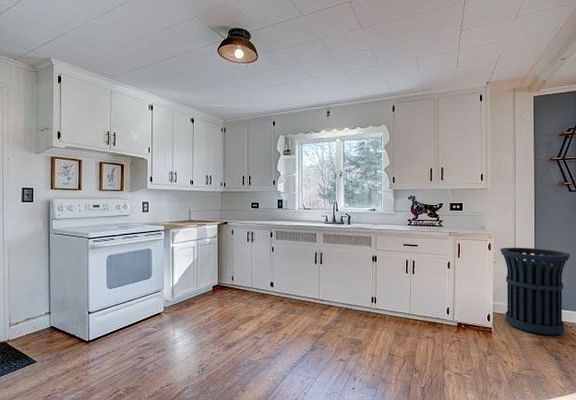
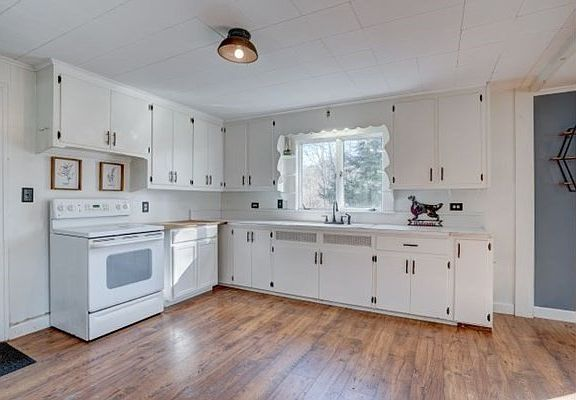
- trash can [499,247,571,336]
